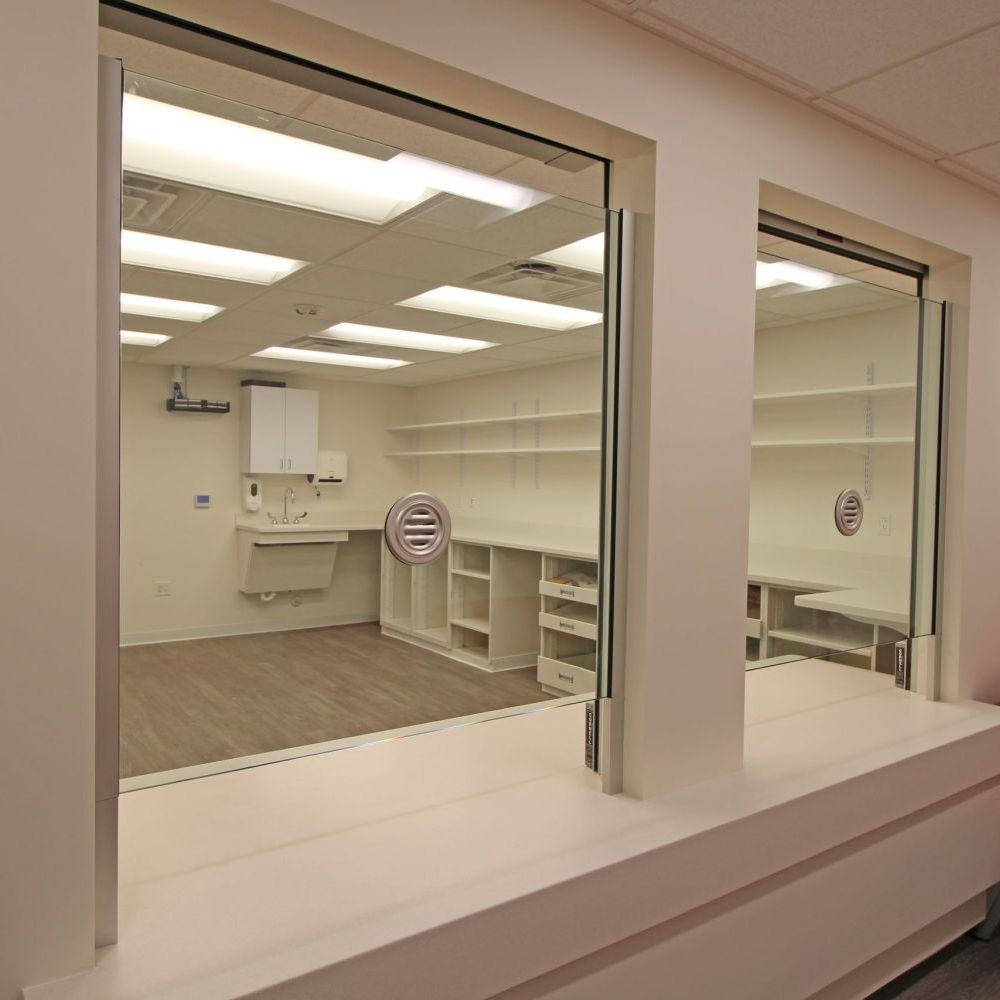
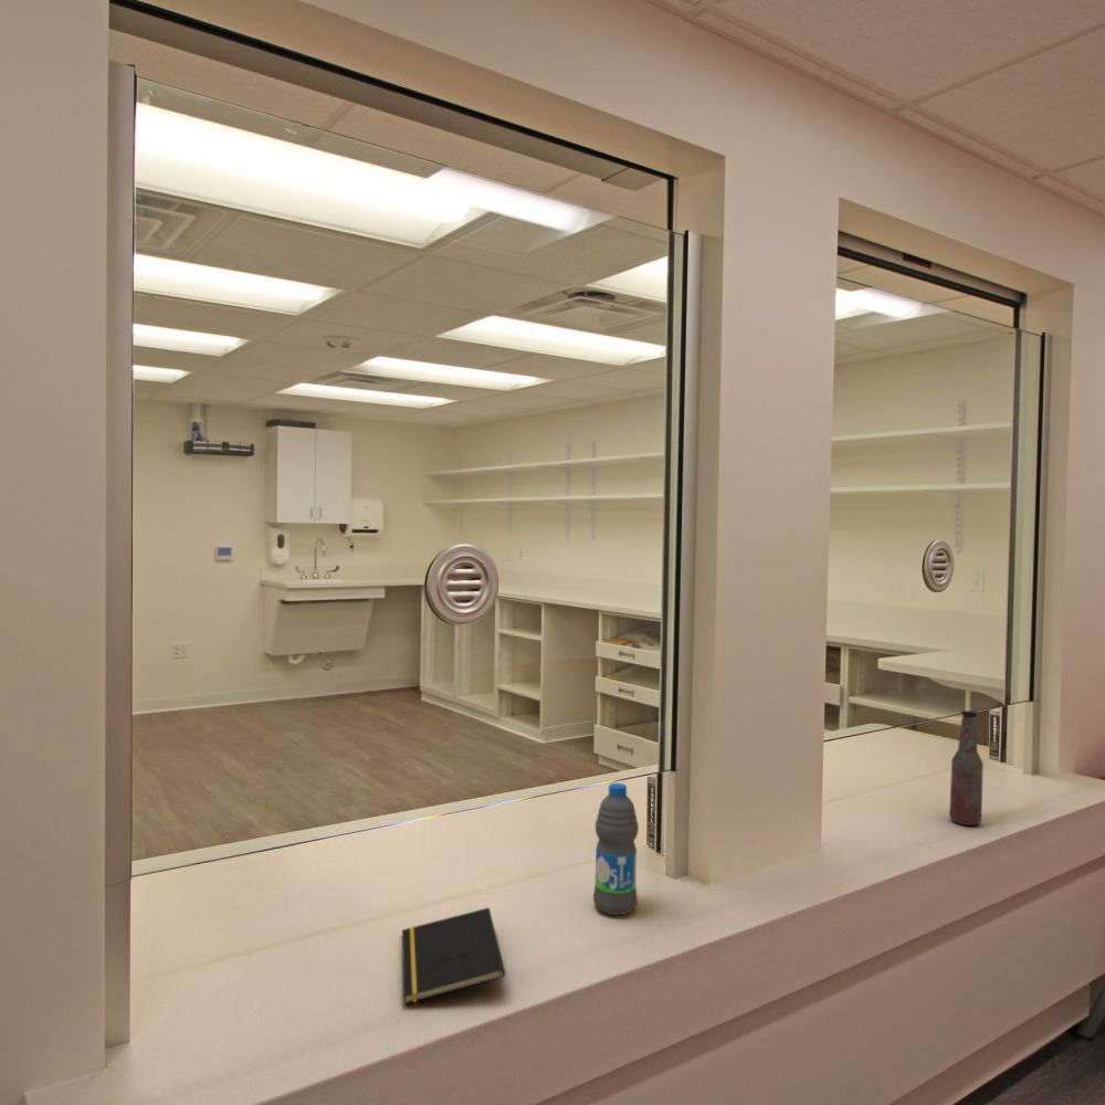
+ water bottle [592,782,640,916]
+ notepad [401,906,507,1006]
+ bottle [948,709,985,827]
